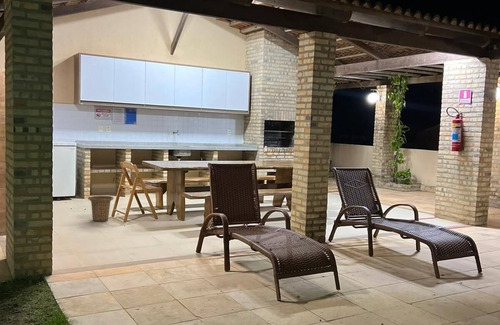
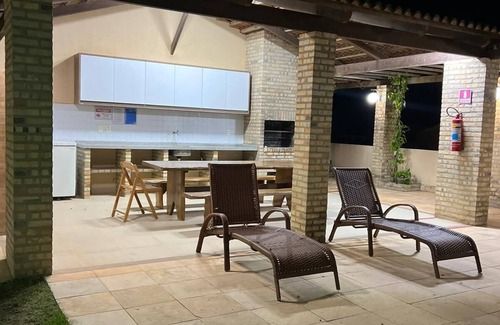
- basket [87,195,114,223]
